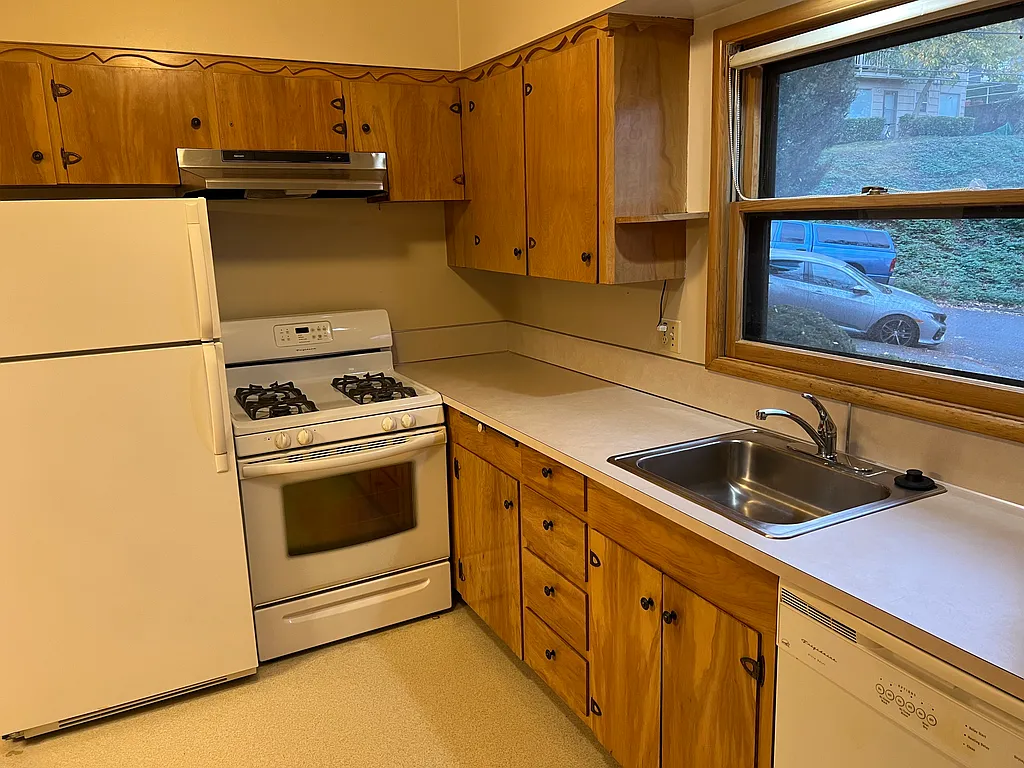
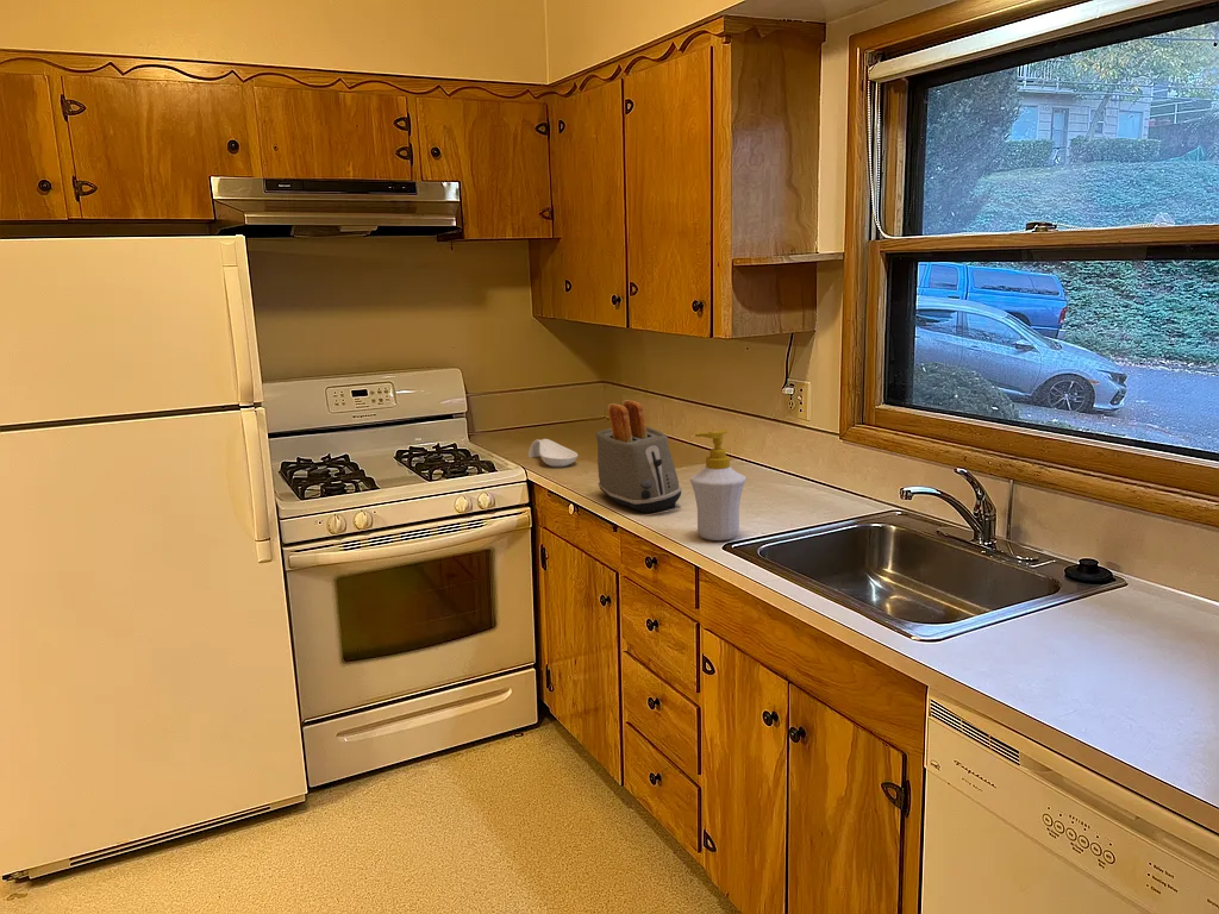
+ toaster [594,399,683,514]
+ spoon rest [527,438,579,468]
+ soap bottle [689,428,748,541]
